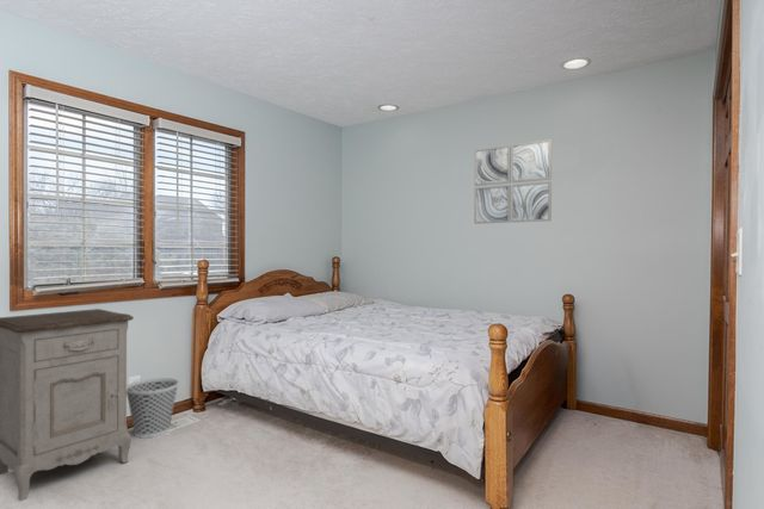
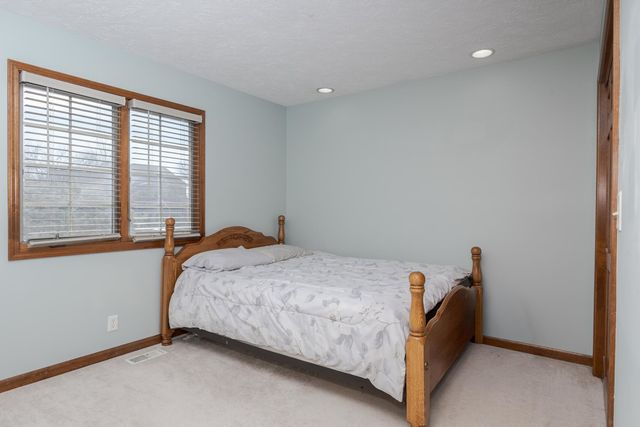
- wastebasket [127,377,180,440]
- nightstand [0,308,135,501]
- wall art [473,138,553,225]
